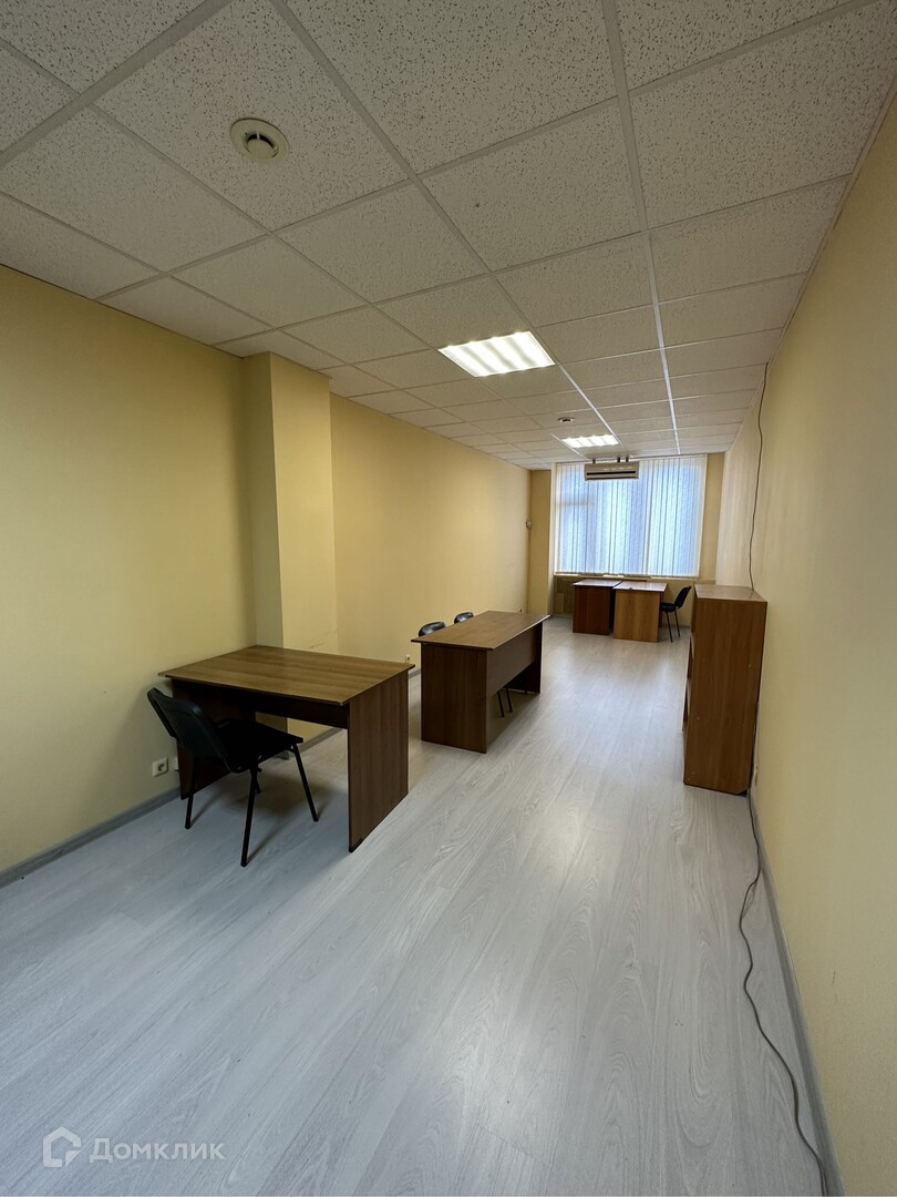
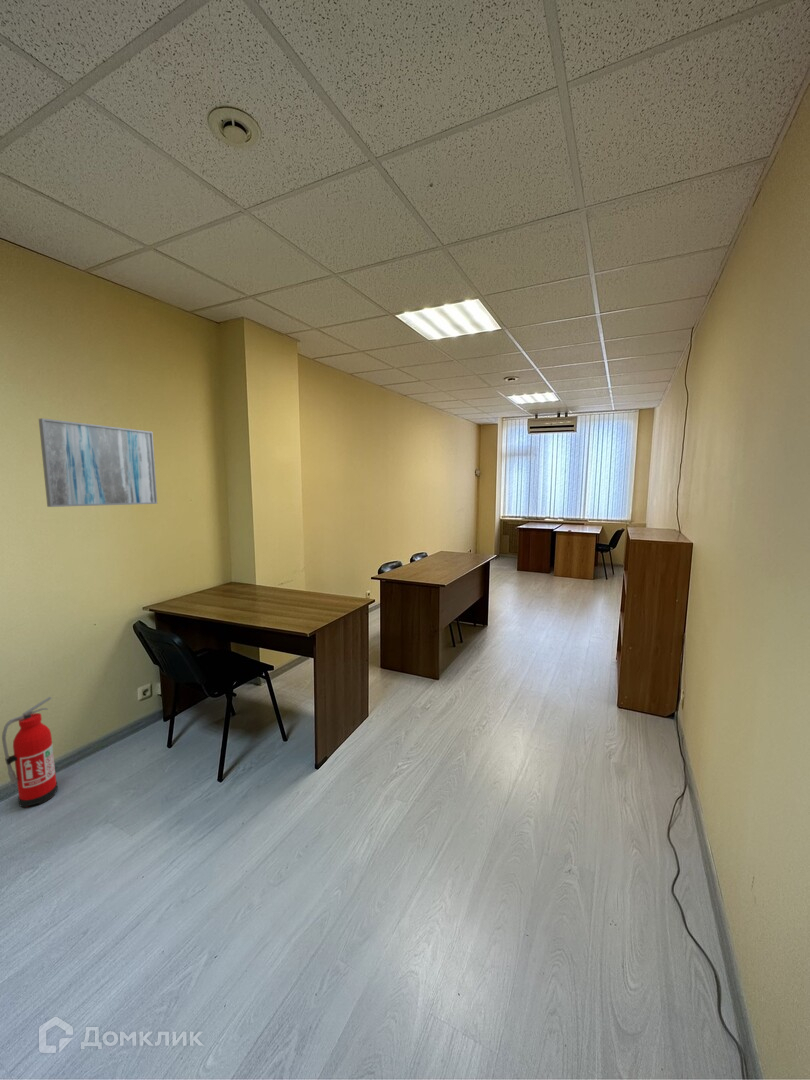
+ wall art [38,417,158,508]
+ fire extinguisher [1,696,59,809]
